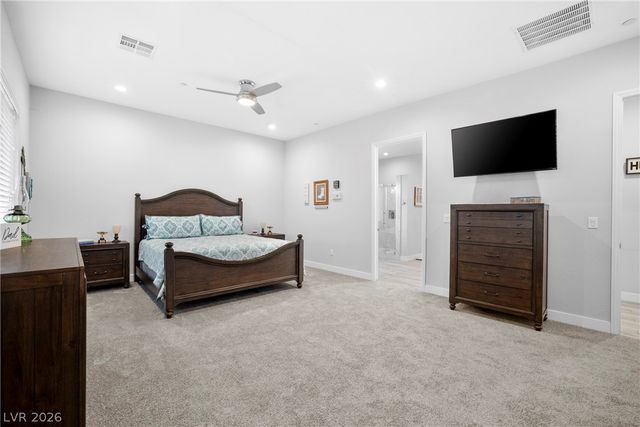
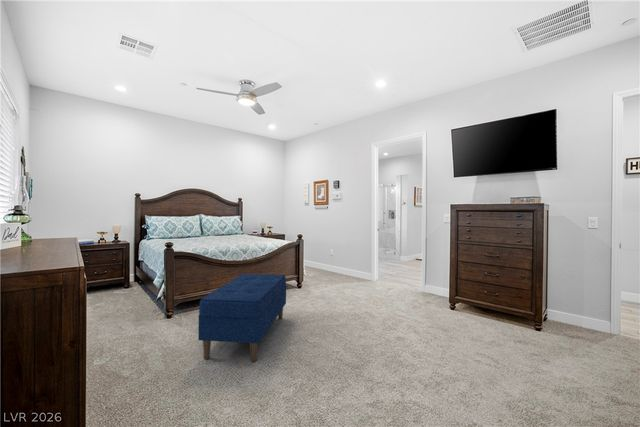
+ bench [197,273,287,363]
